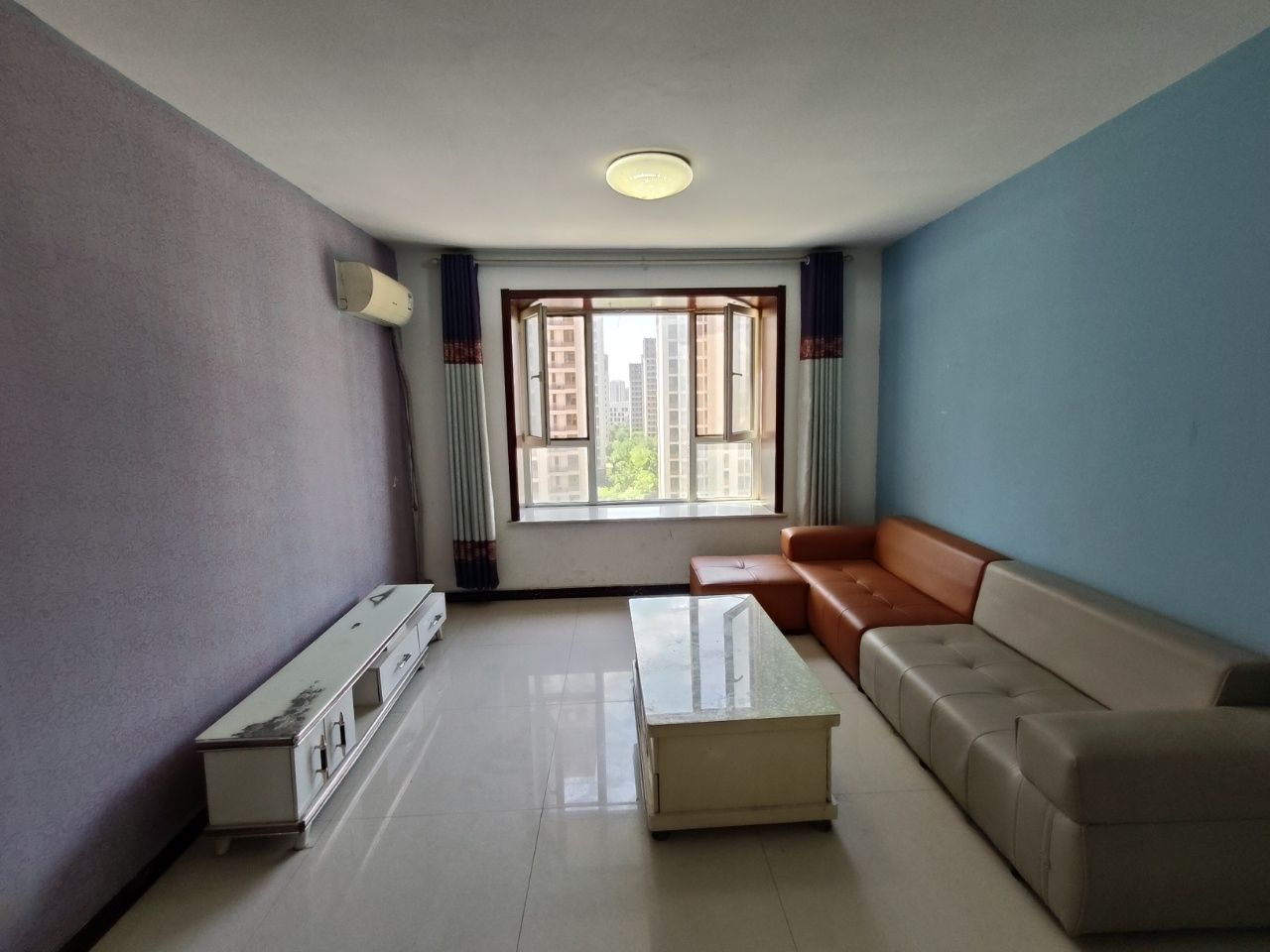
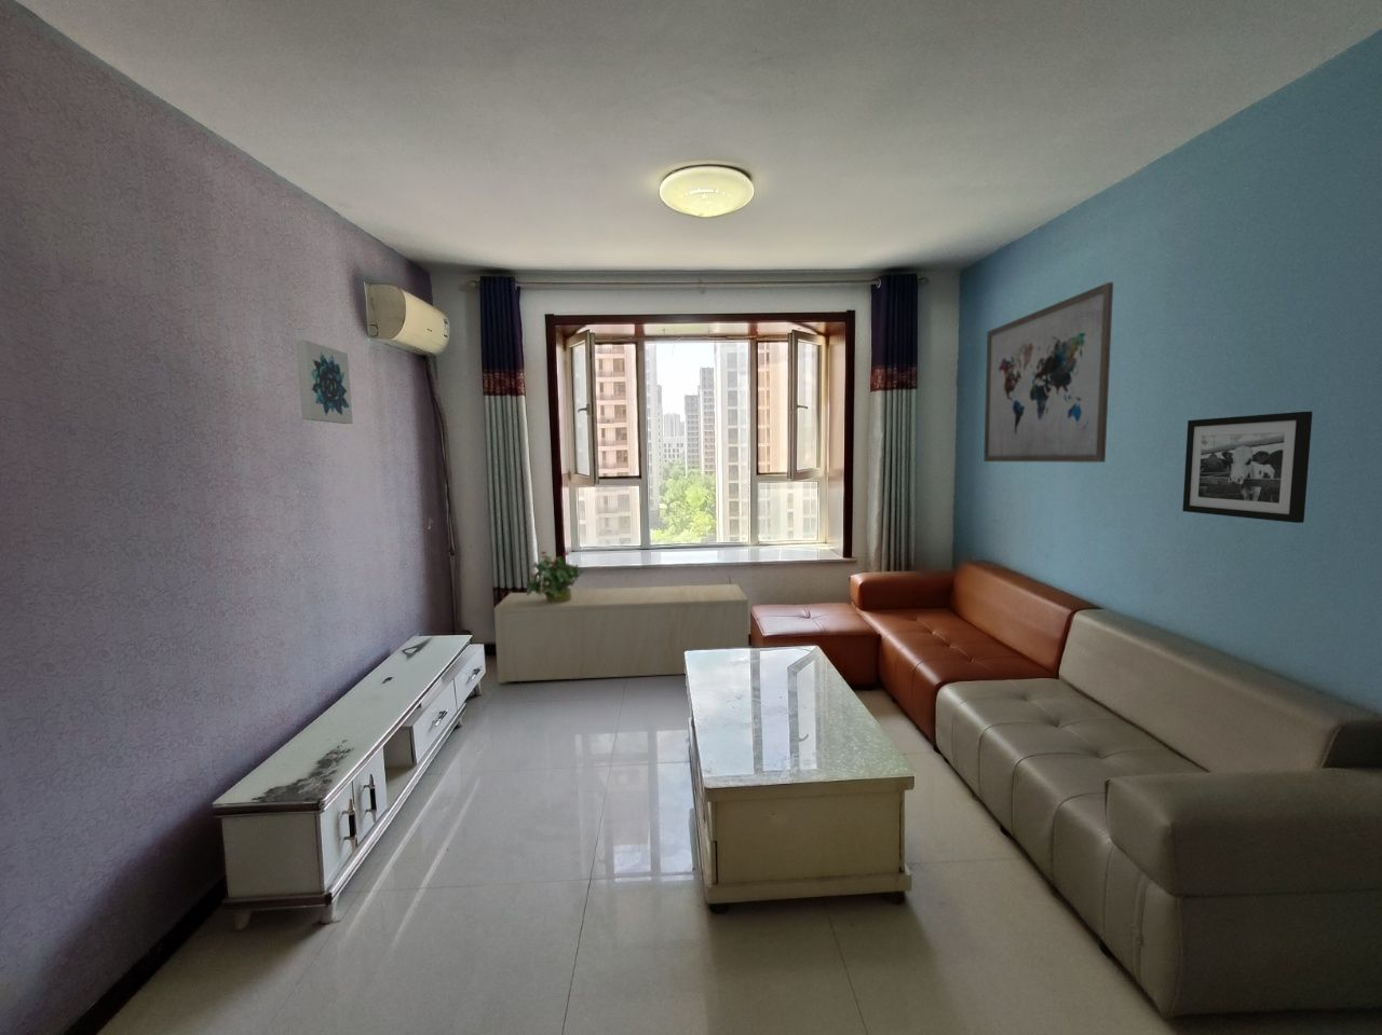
+ wall art [295,338,354,425]
+ potted plant [523,550,584,602]
+ wall art [983,282,1114,463]
+ storage bench [493,583,750,684]
+ picture frame [1181,411,1313,524]
